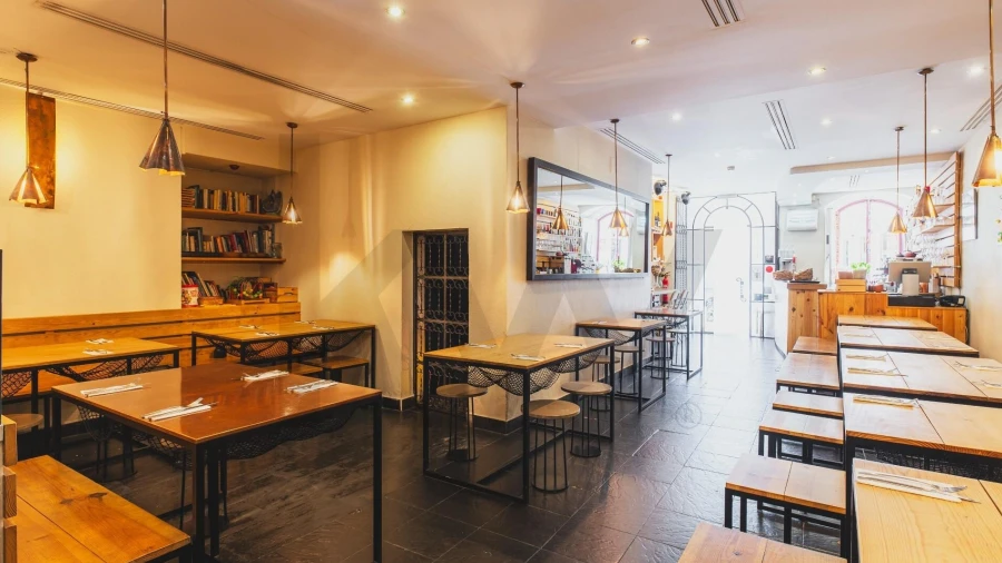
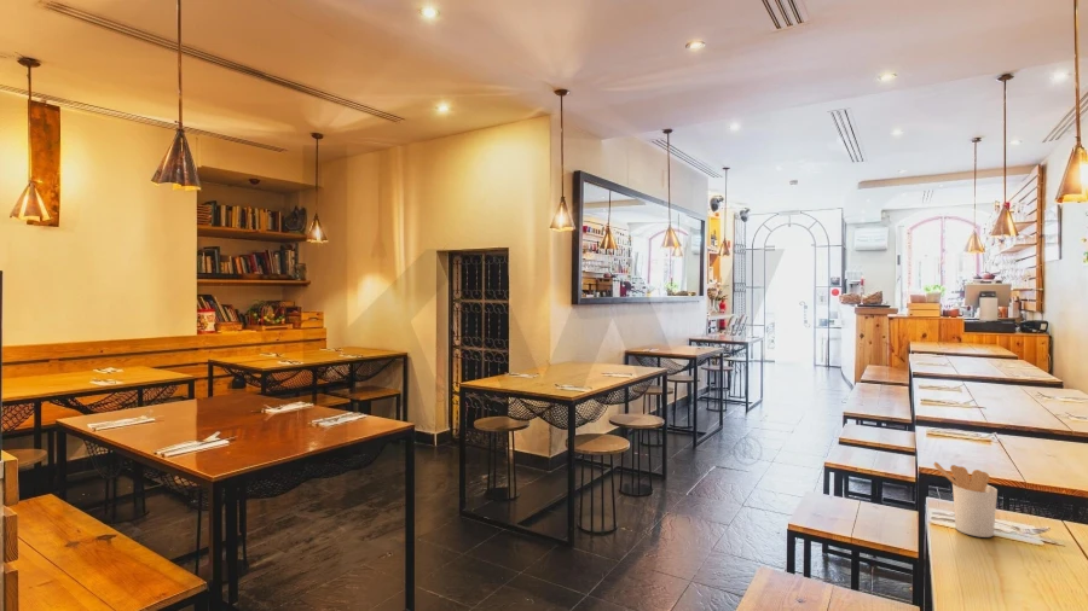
+ utensil holder [932,461,999,539]
